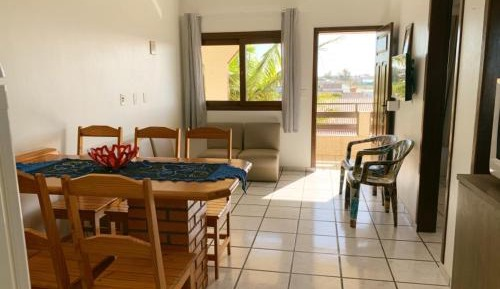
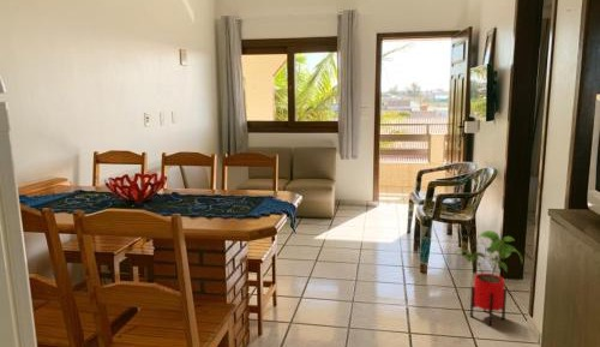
+ house plant [454,229,523,327]
